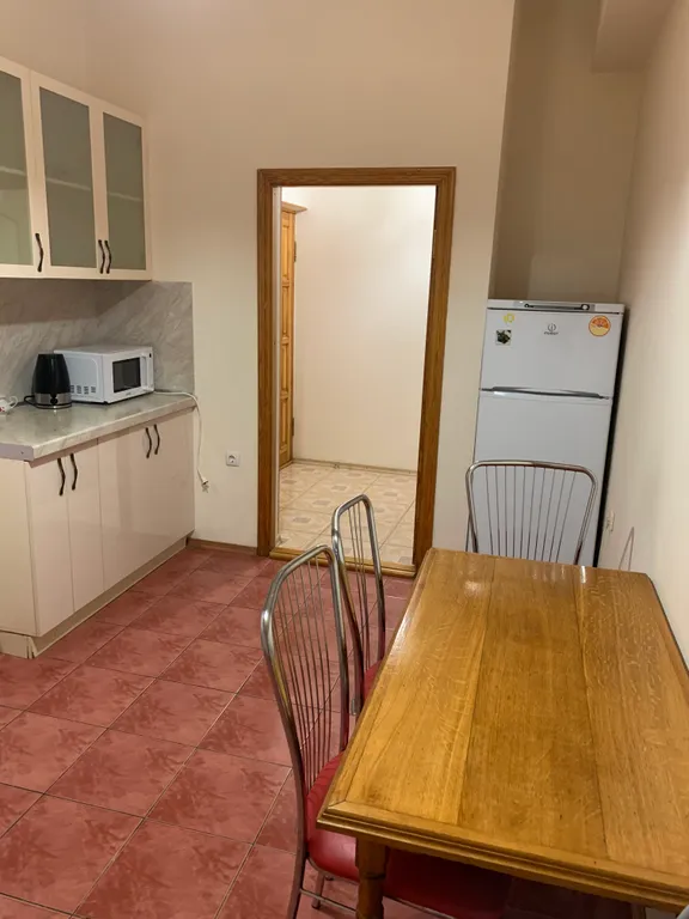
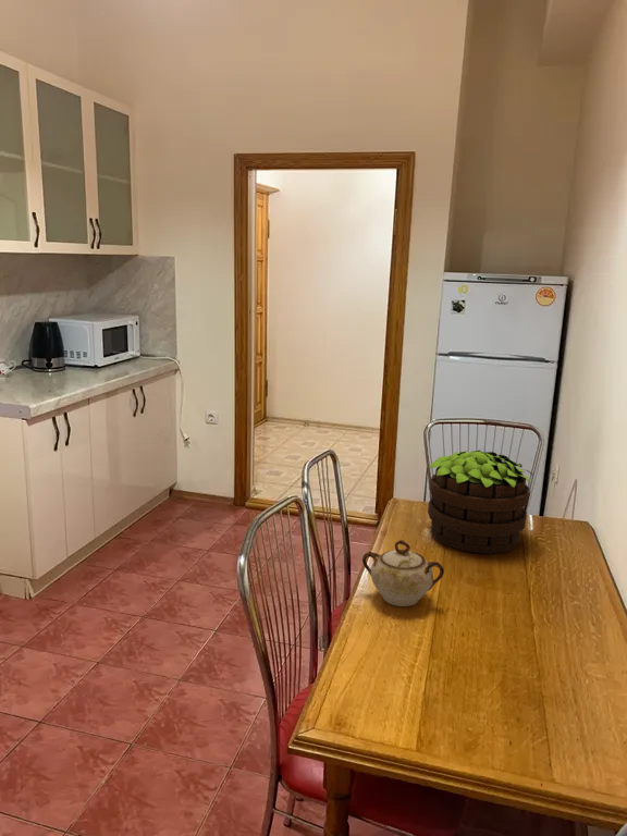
+ sugar bowl [361,539,445,607]
+ potted plant [427,450,534,555]
